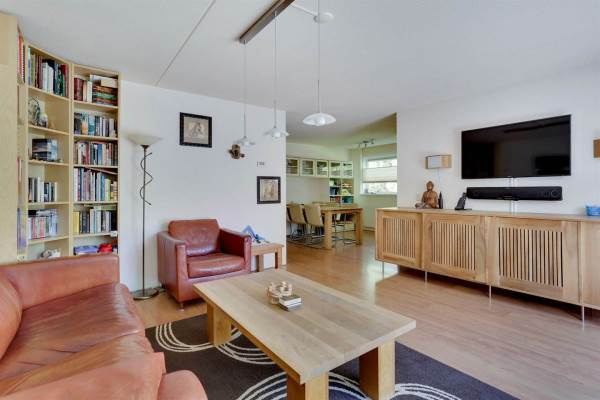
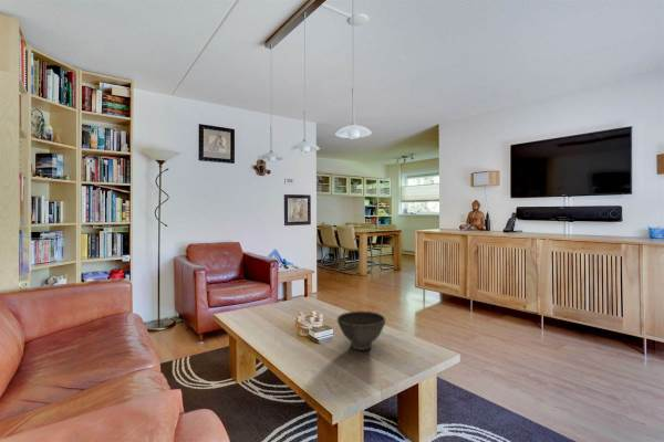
+ bowl [336,311,386,351]
